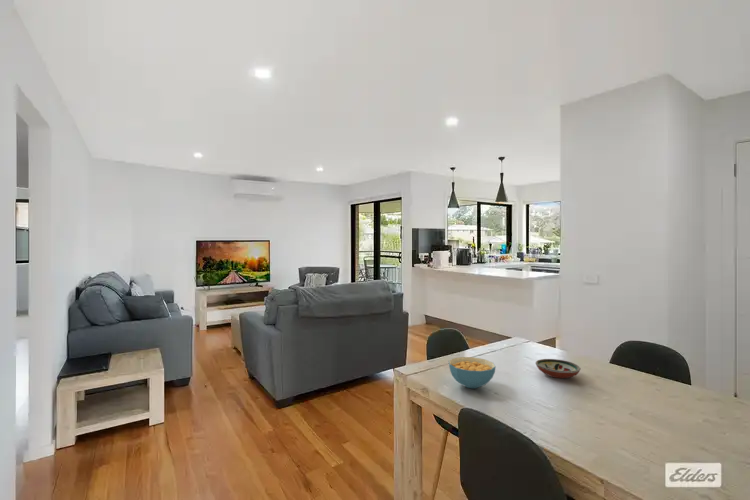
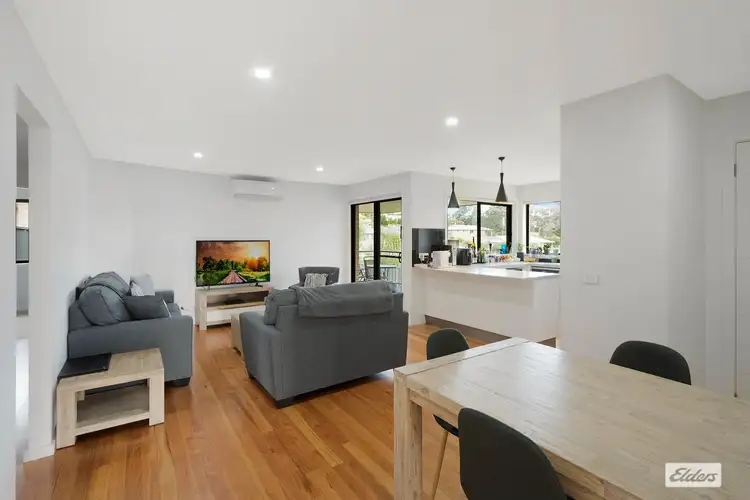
- cereal bowl [448,356,497,389]
- decorative bowl [535,358,582,379]
